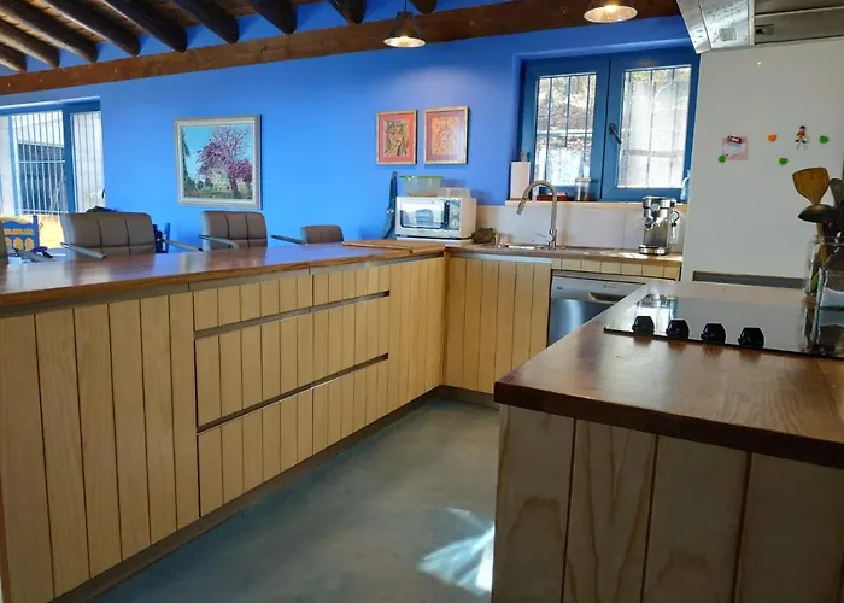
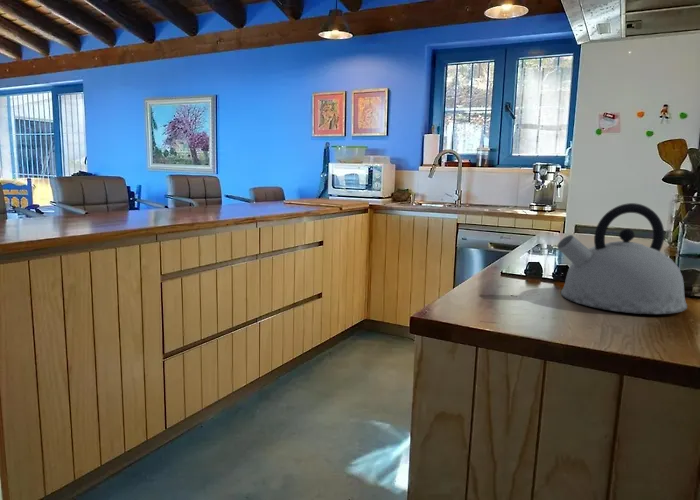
+ kettle [556,202,688,315]
